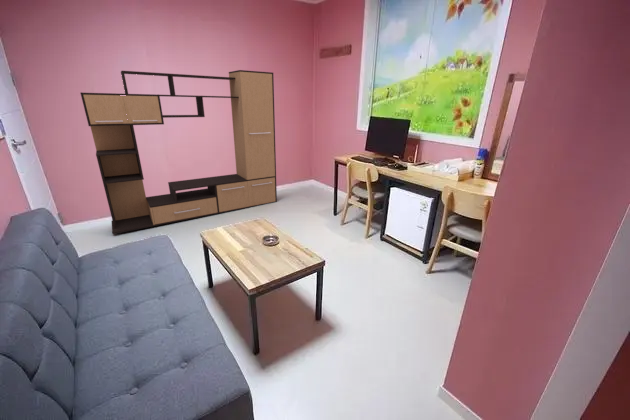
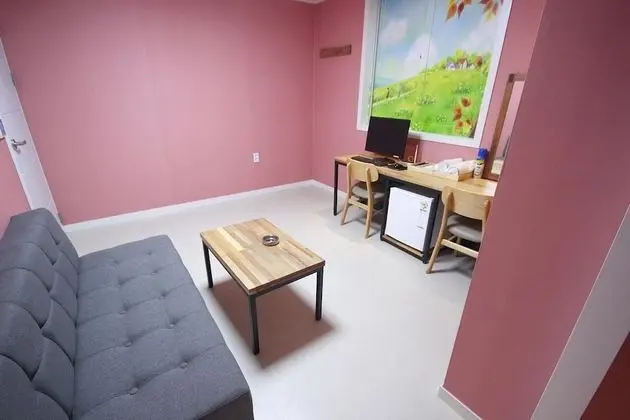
- media console [80,69,278,235]
